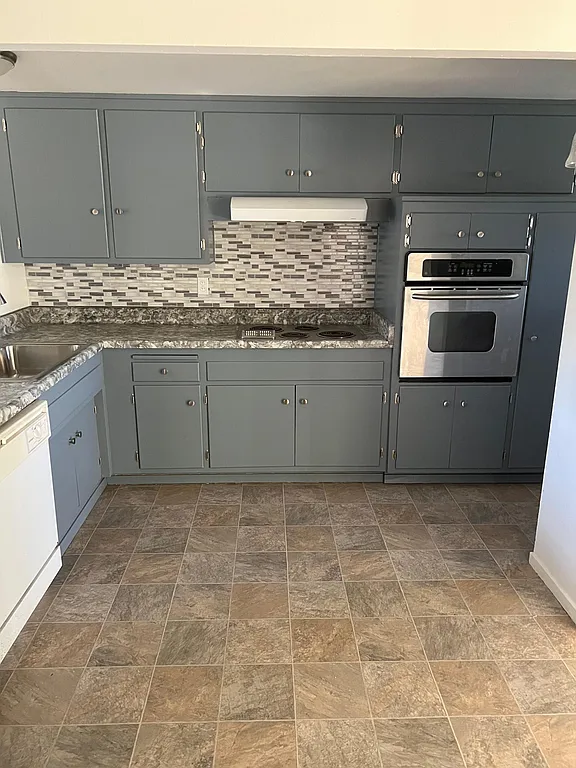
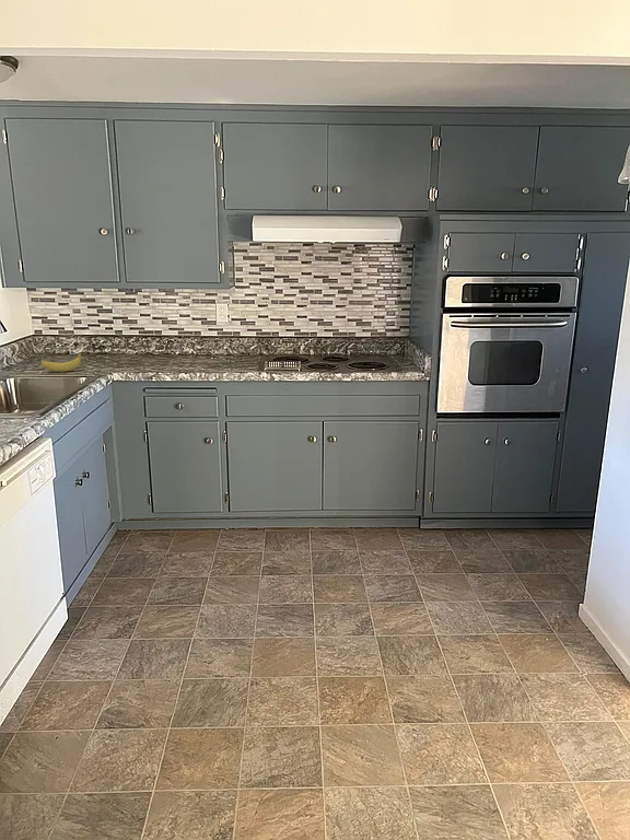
+ fruit [40,351,82,373]
